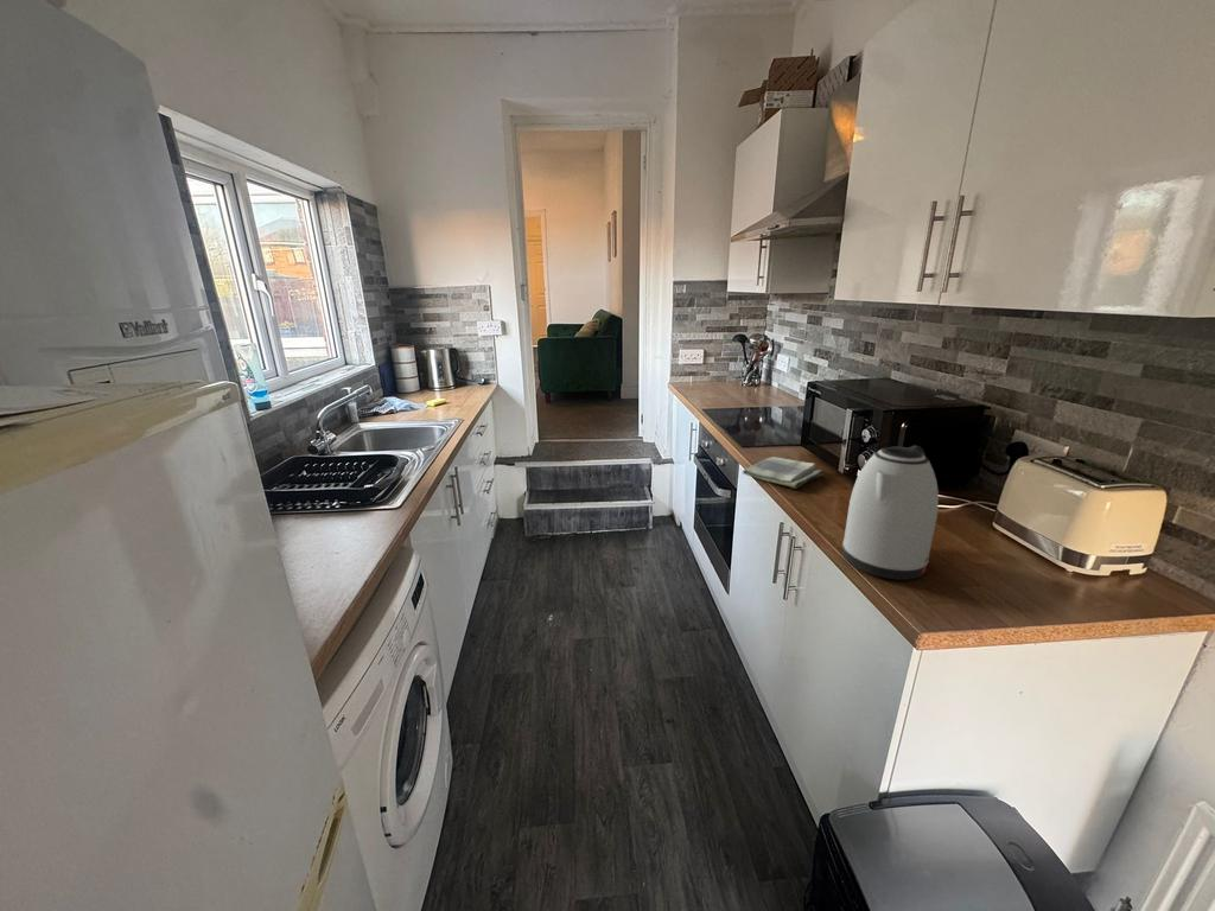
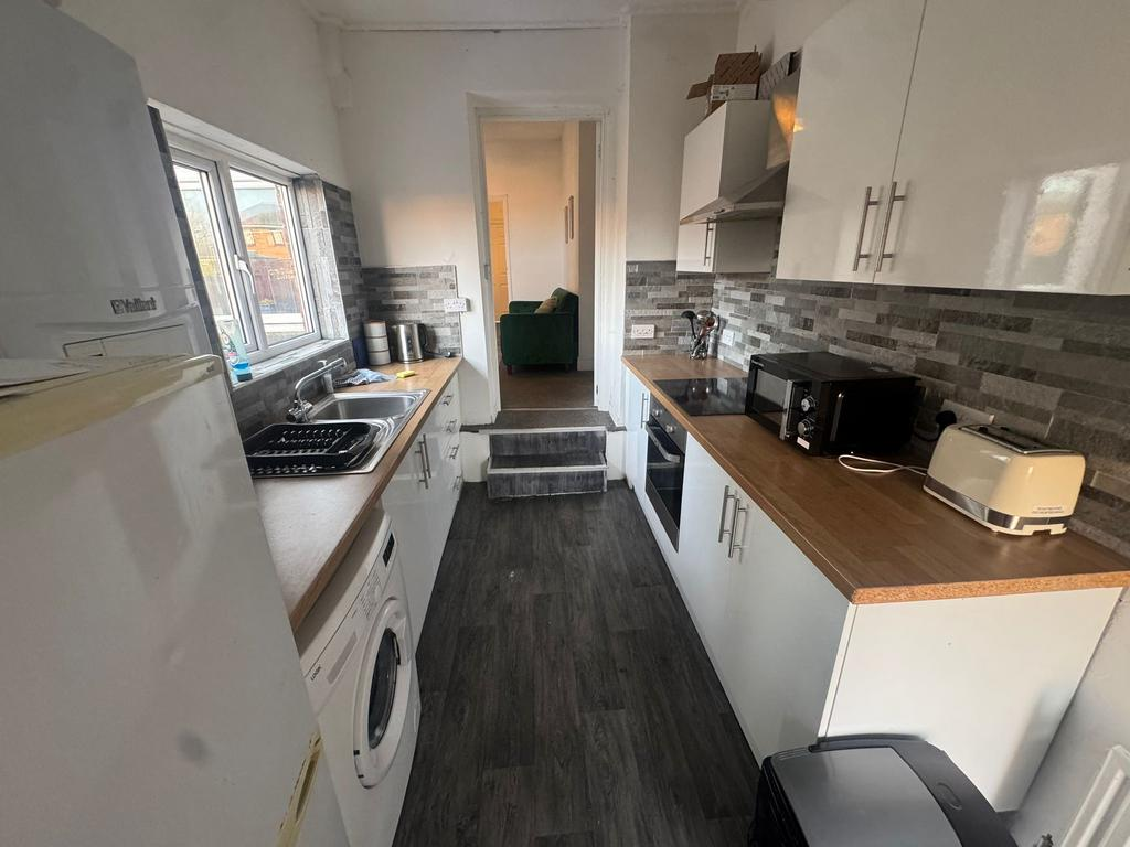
- dish towel [742,456,823,490]
- kettle [841,445,940,581]
